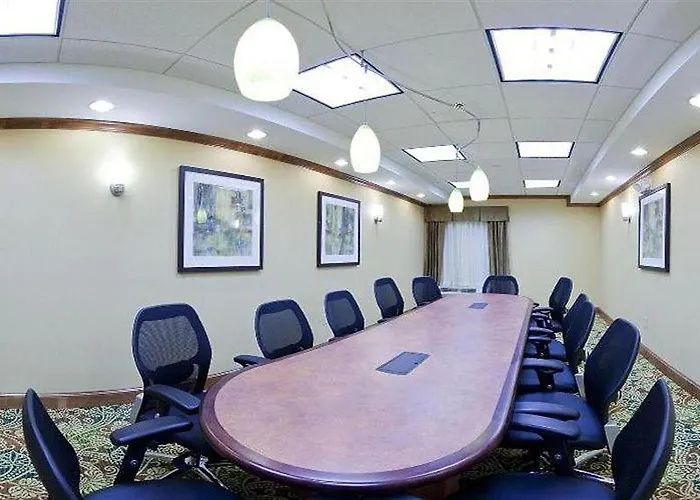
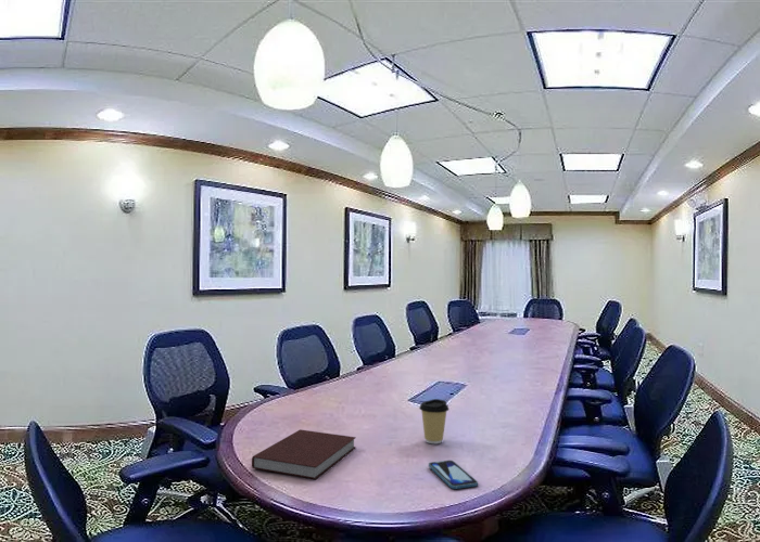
+ notebook [251,428,357,480]
+ coffee cup [418,398,451,444]
+ smartphone [428,460,479,490]
